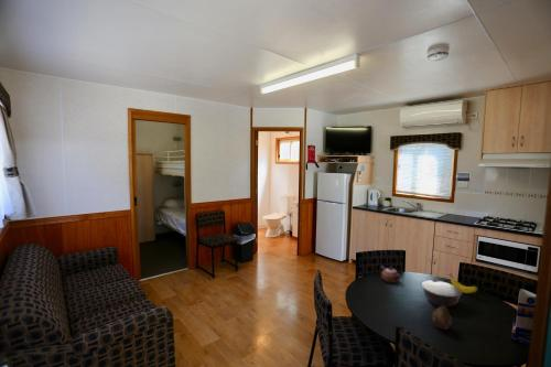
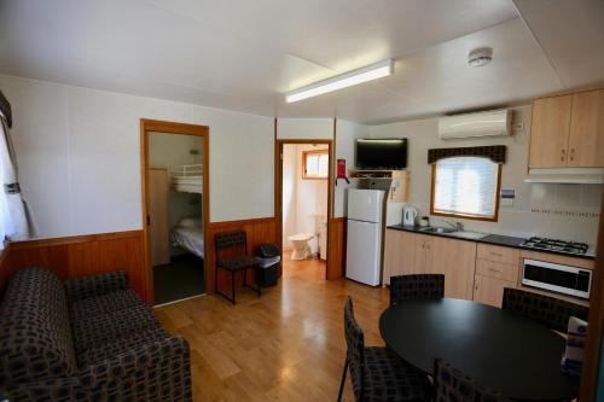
- fruit [431,305,453,331]
- banana [449,272,479,294]
- teapot [378,265,402,284]
- bowl [421,279,463,307]
